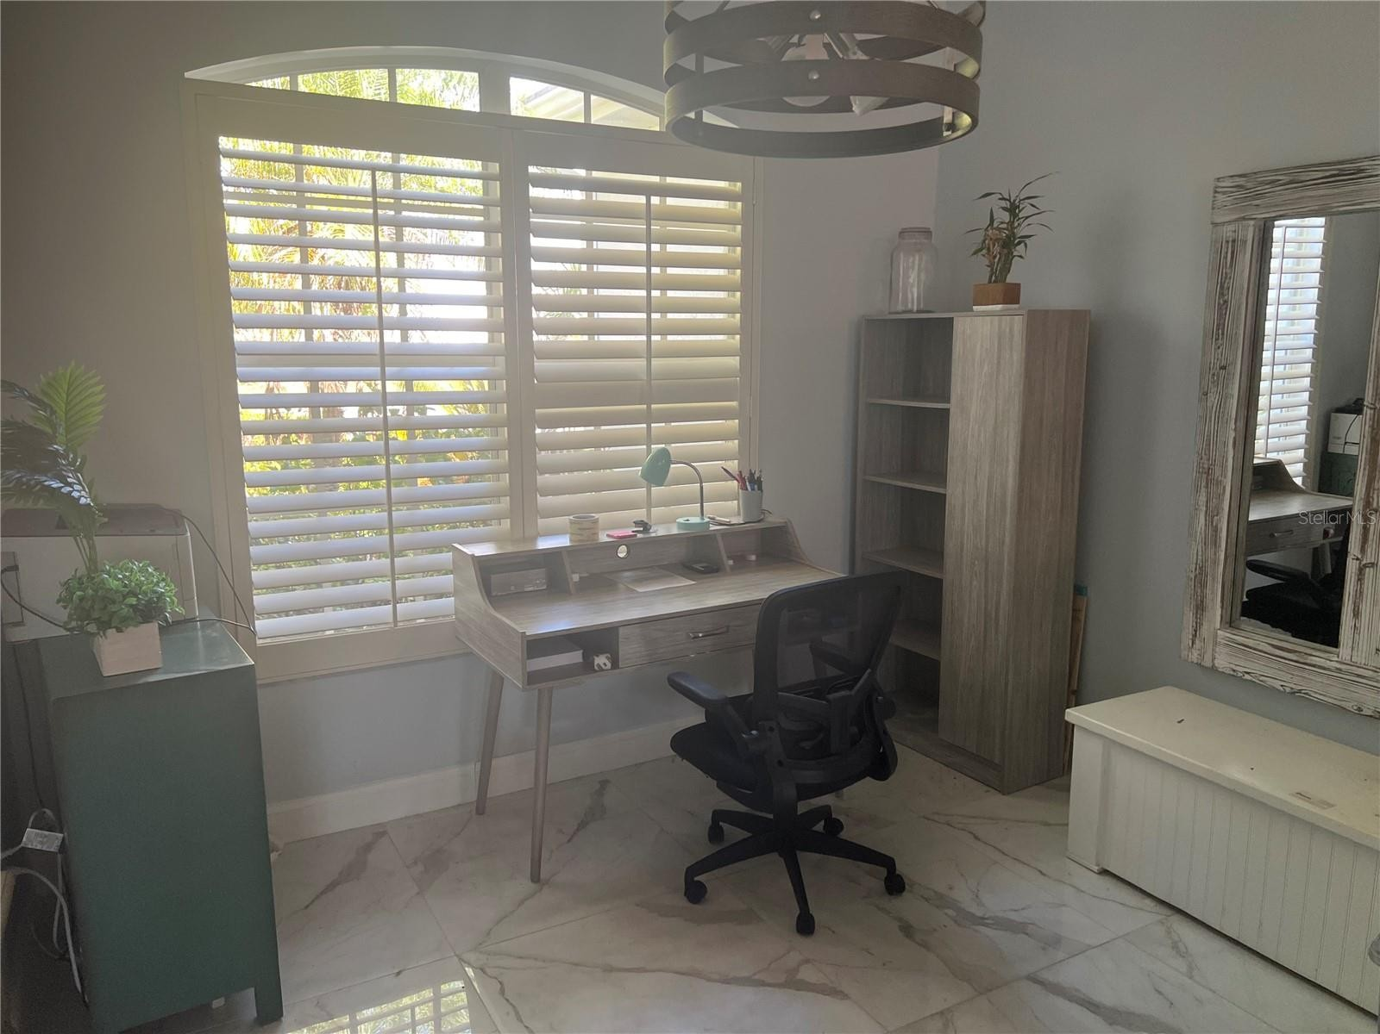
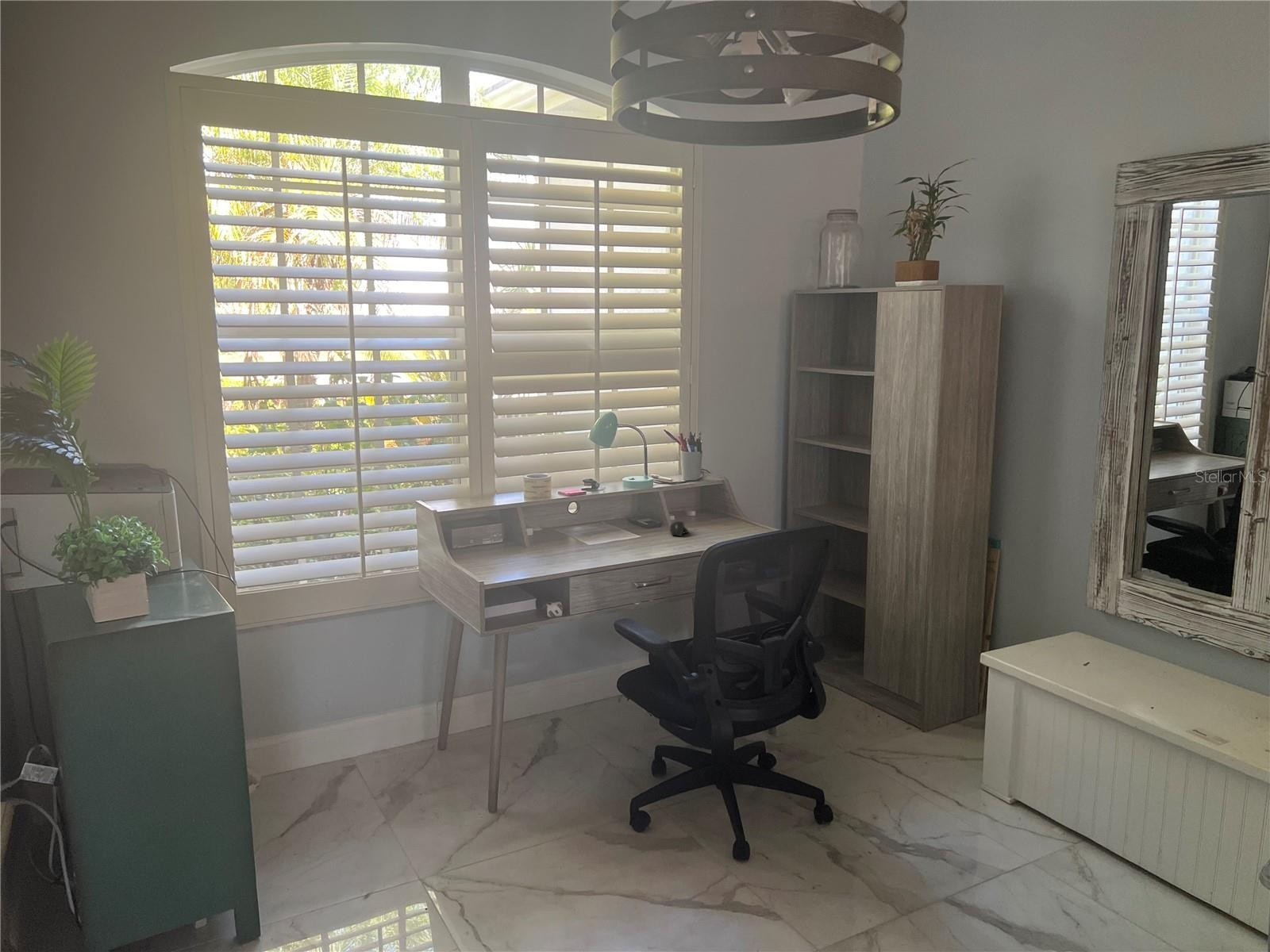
+ computer mouse [669,520,689,537]
